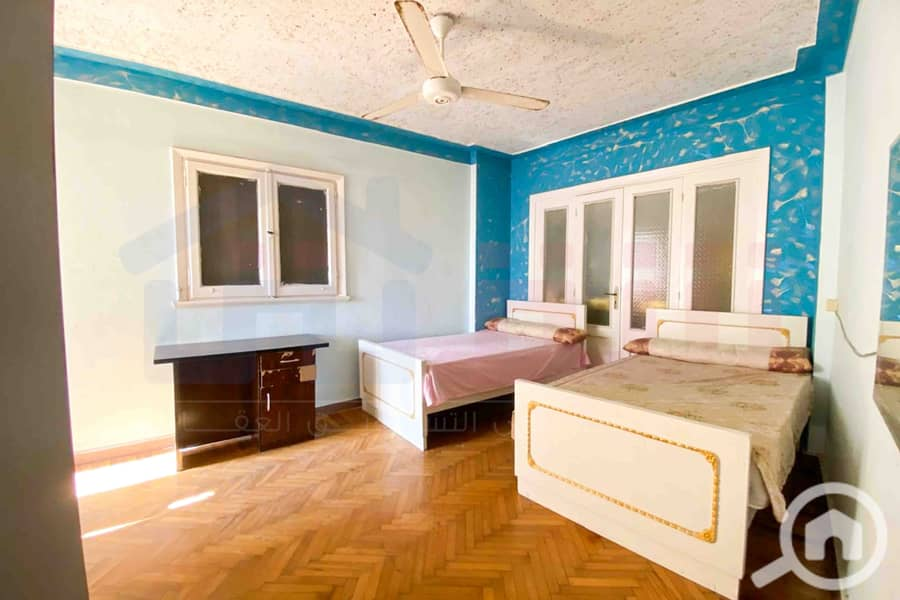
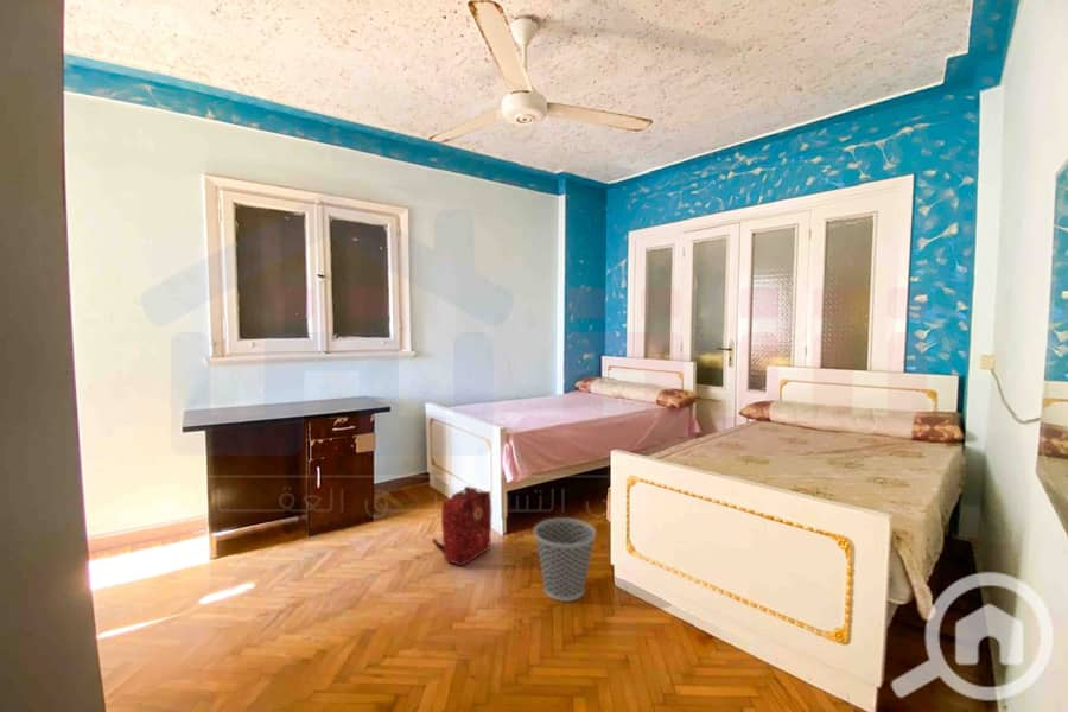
+ backpack [431,485,492,567]
+ wastebasket [533,516,597,603]
